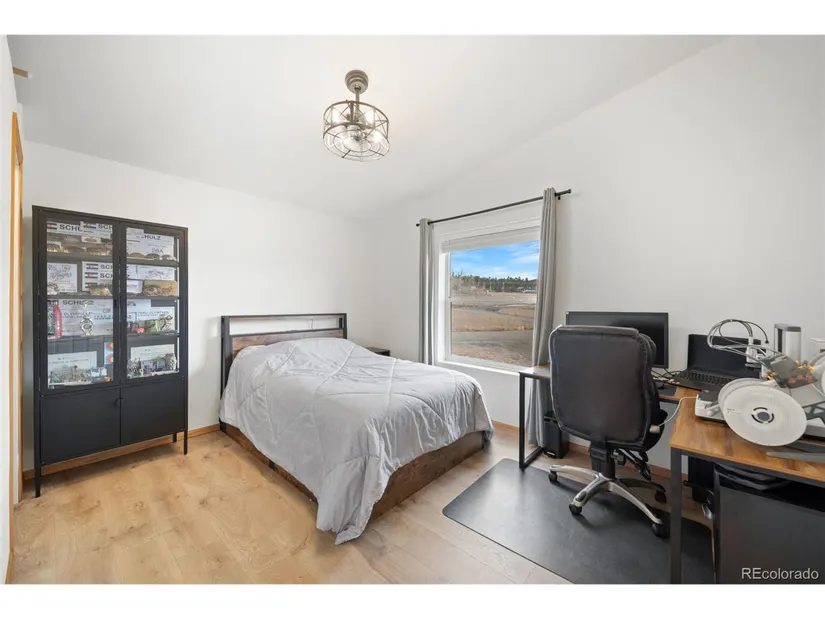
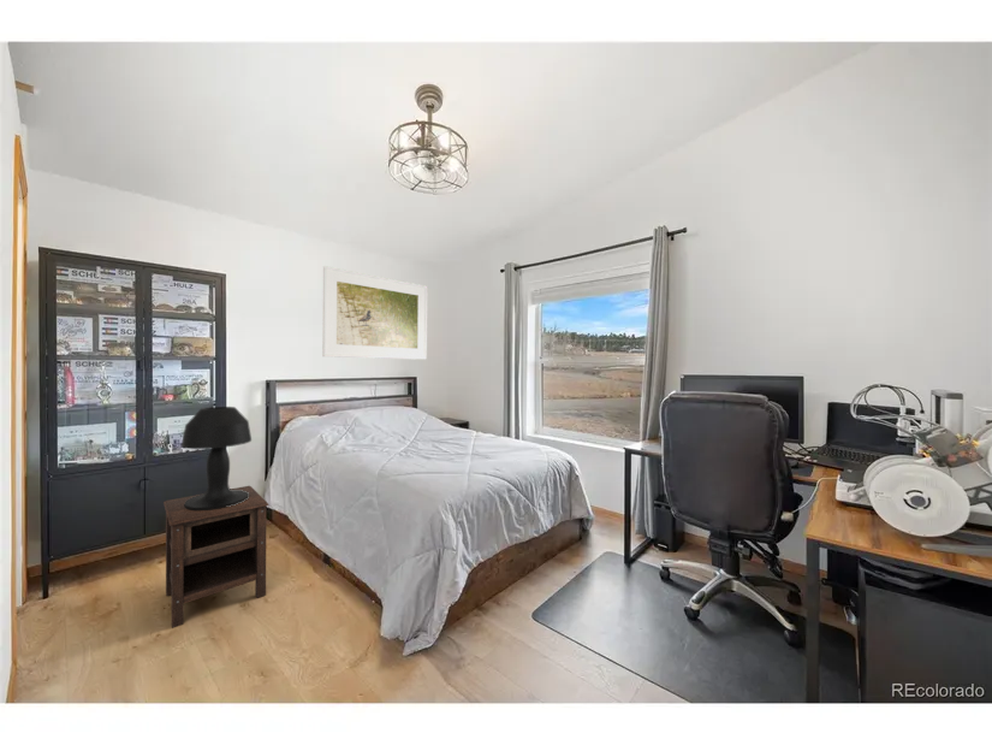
+ nightstand [162,485,271,629]
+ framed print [321,265,428,361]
+ table lamp [180,406,253,510]
